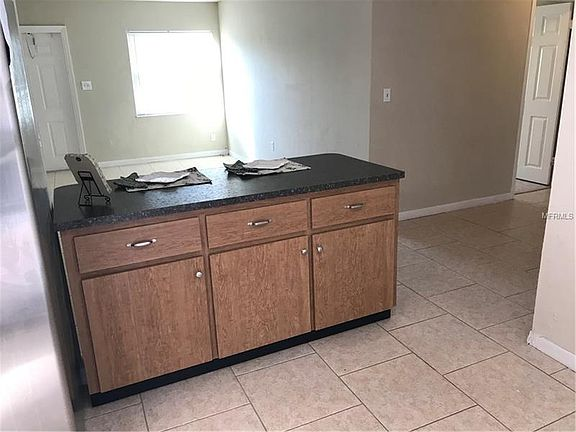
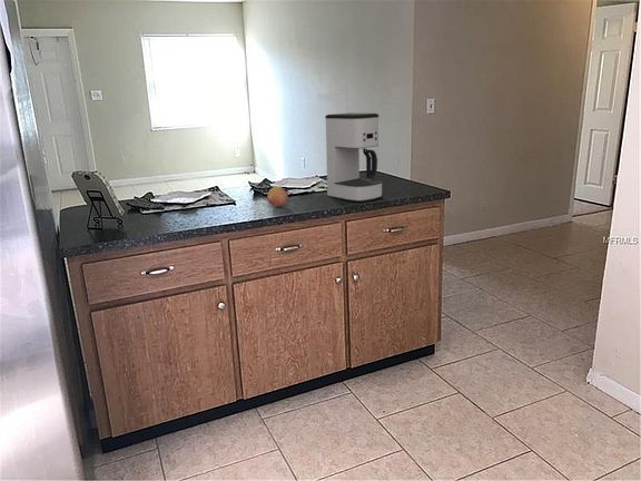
+ coffee maker [324,112,384,203]
+ fruit [266,186,289,208]
